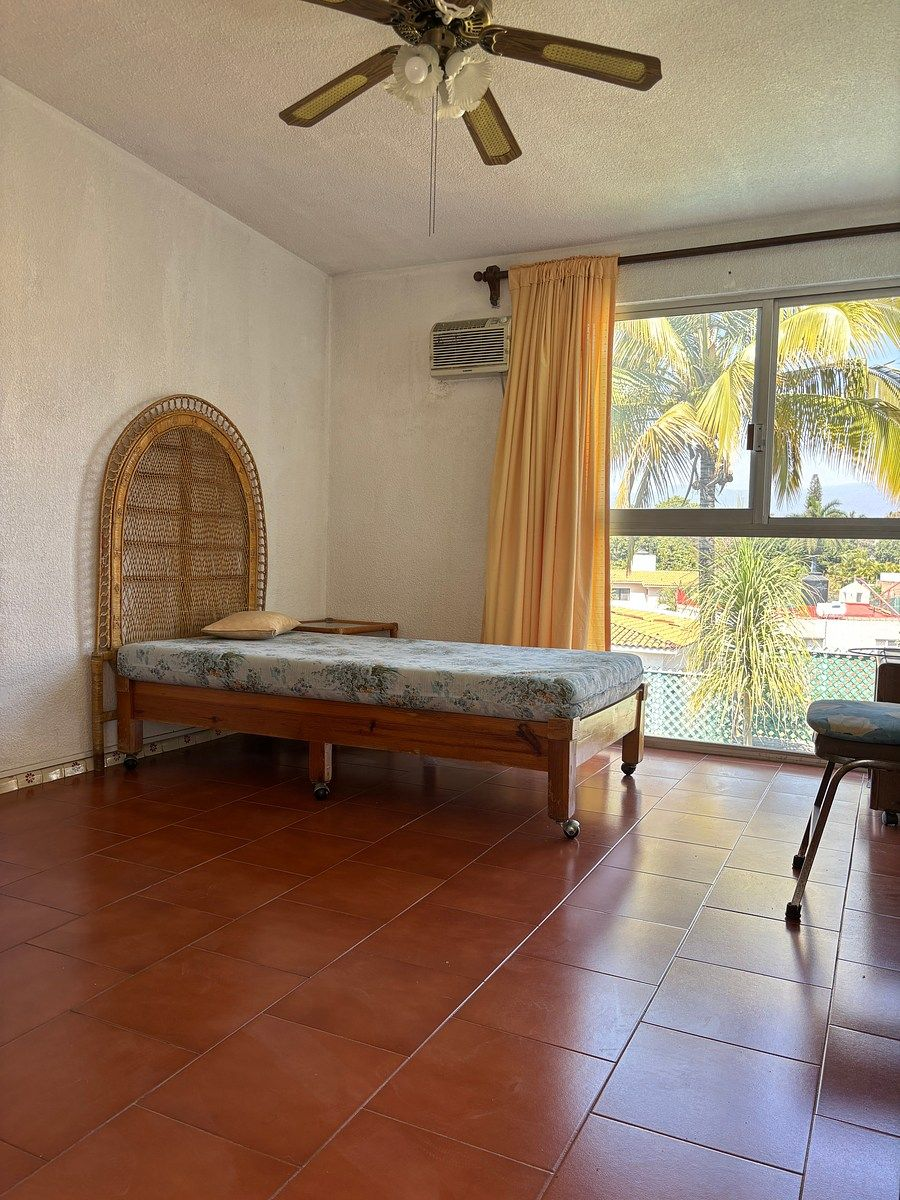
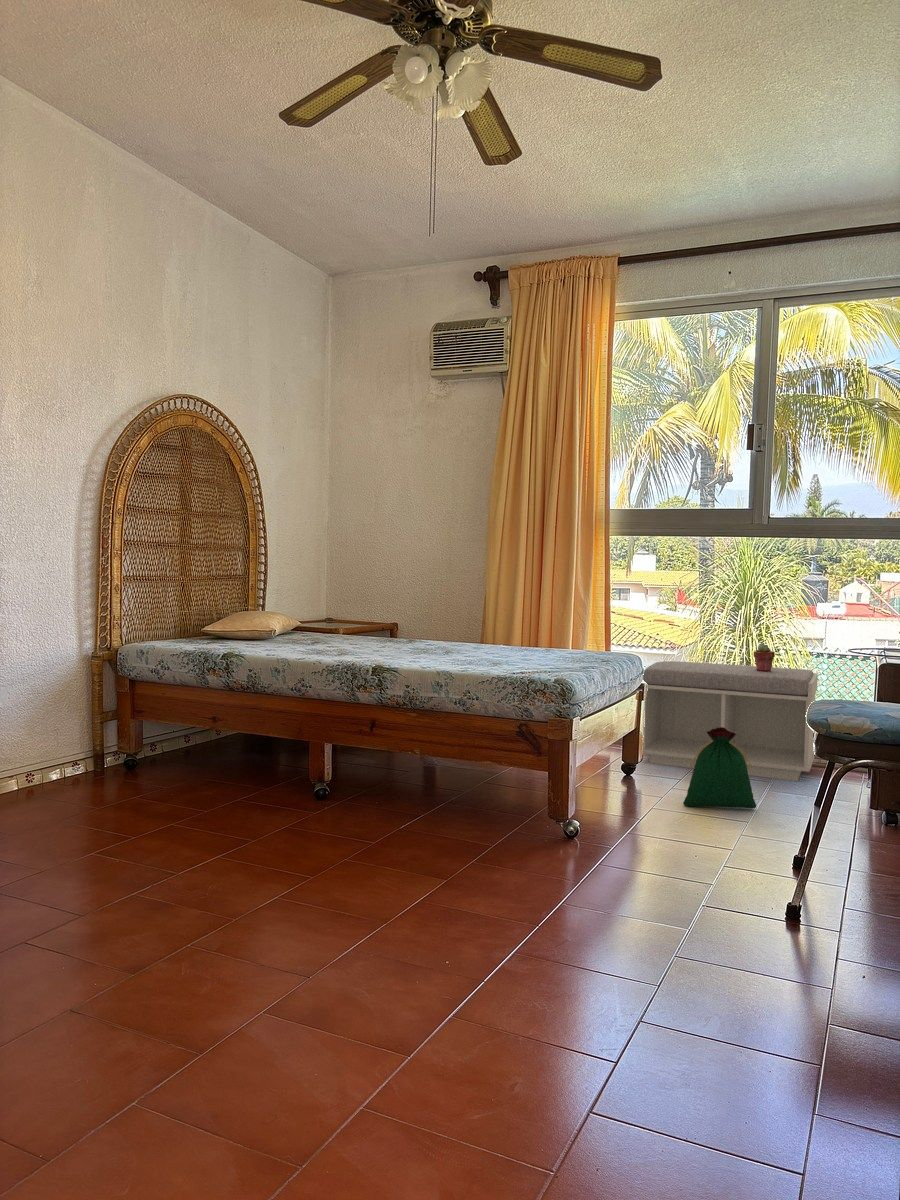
+ bench [642,660,819,782]
+ potted succulent [752,643,776,671]
+ bag [682,727,757,809]
